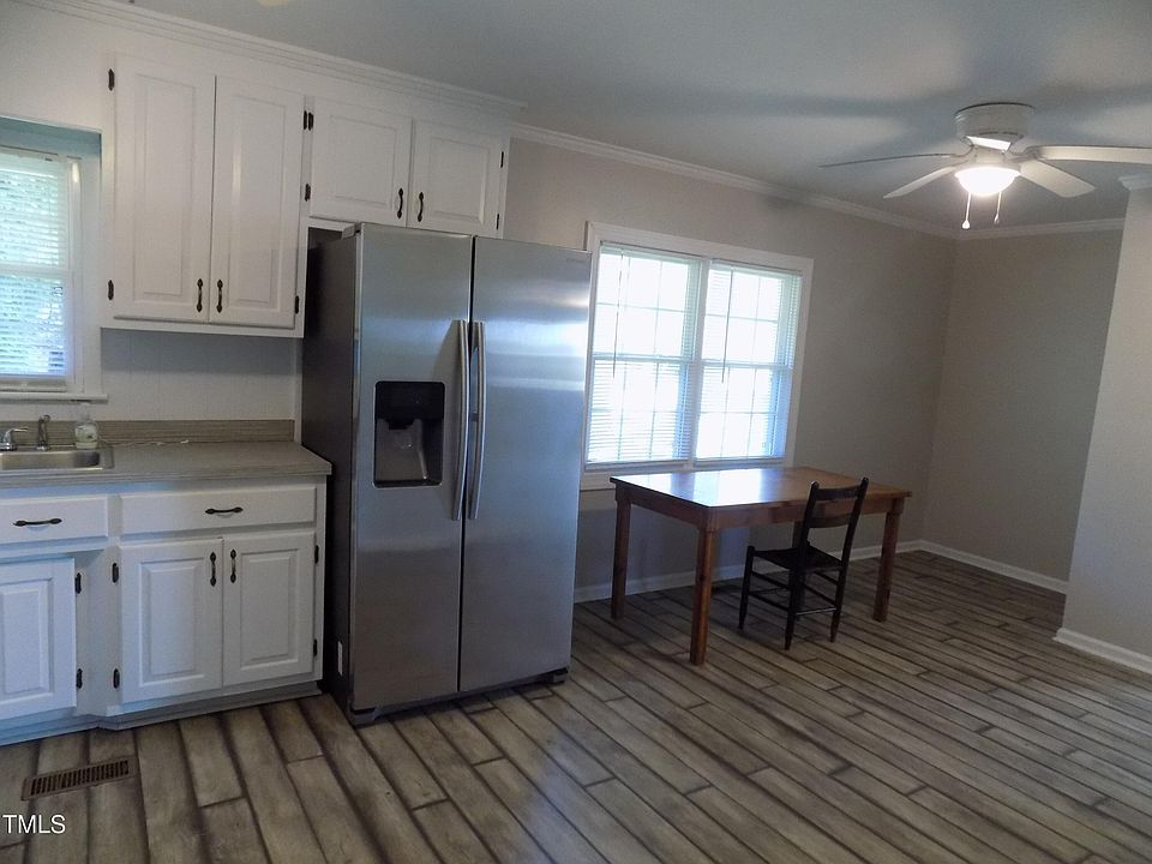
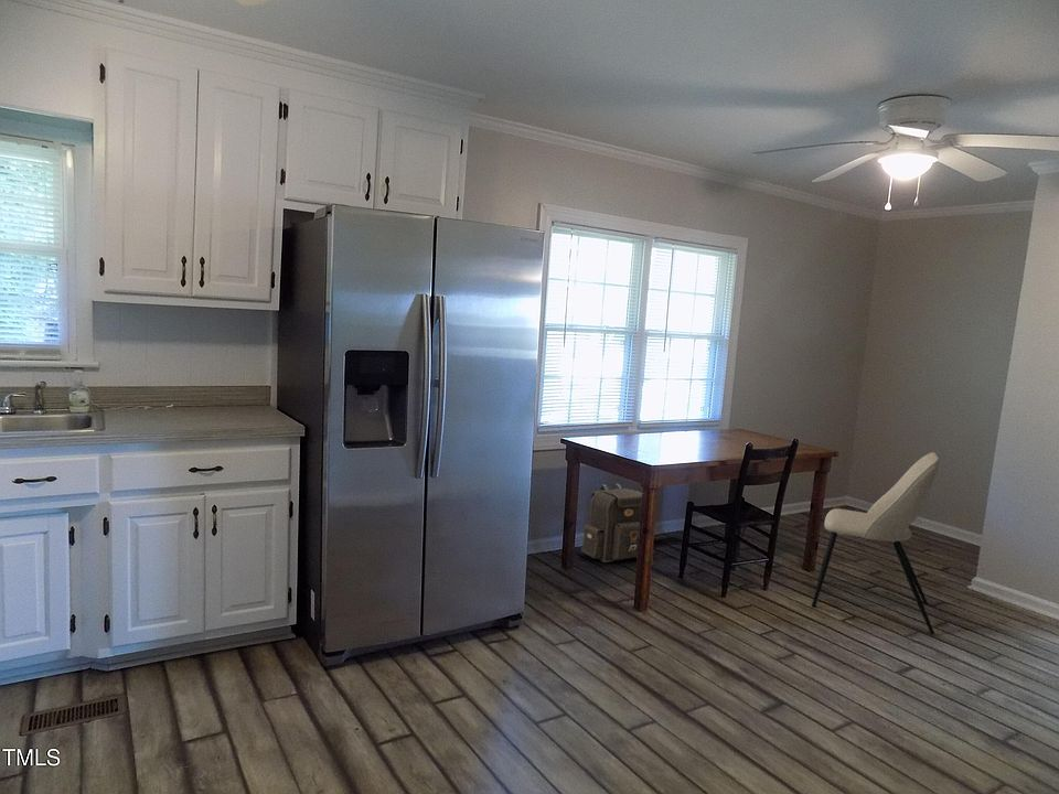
+ dining chair [811,451,940,635]
+ backpack [580,483,643,564]
